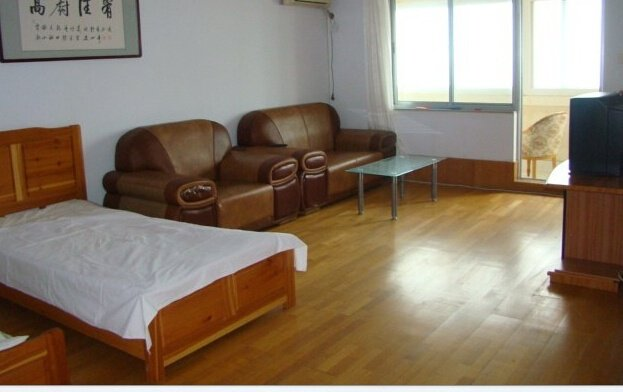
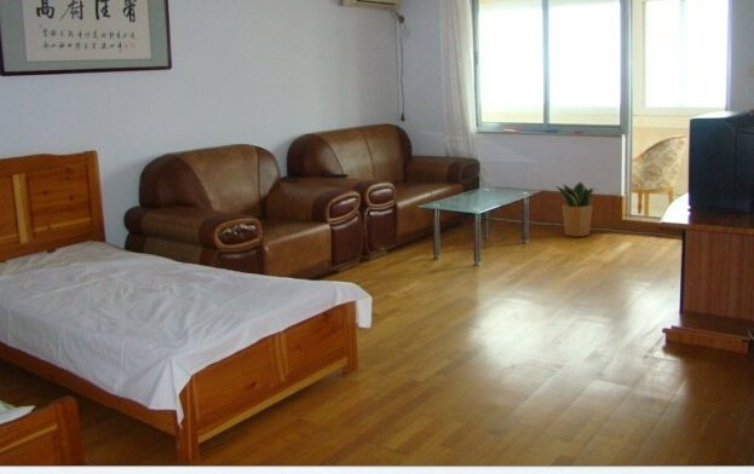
+ potted plant [554,180,598,238]
